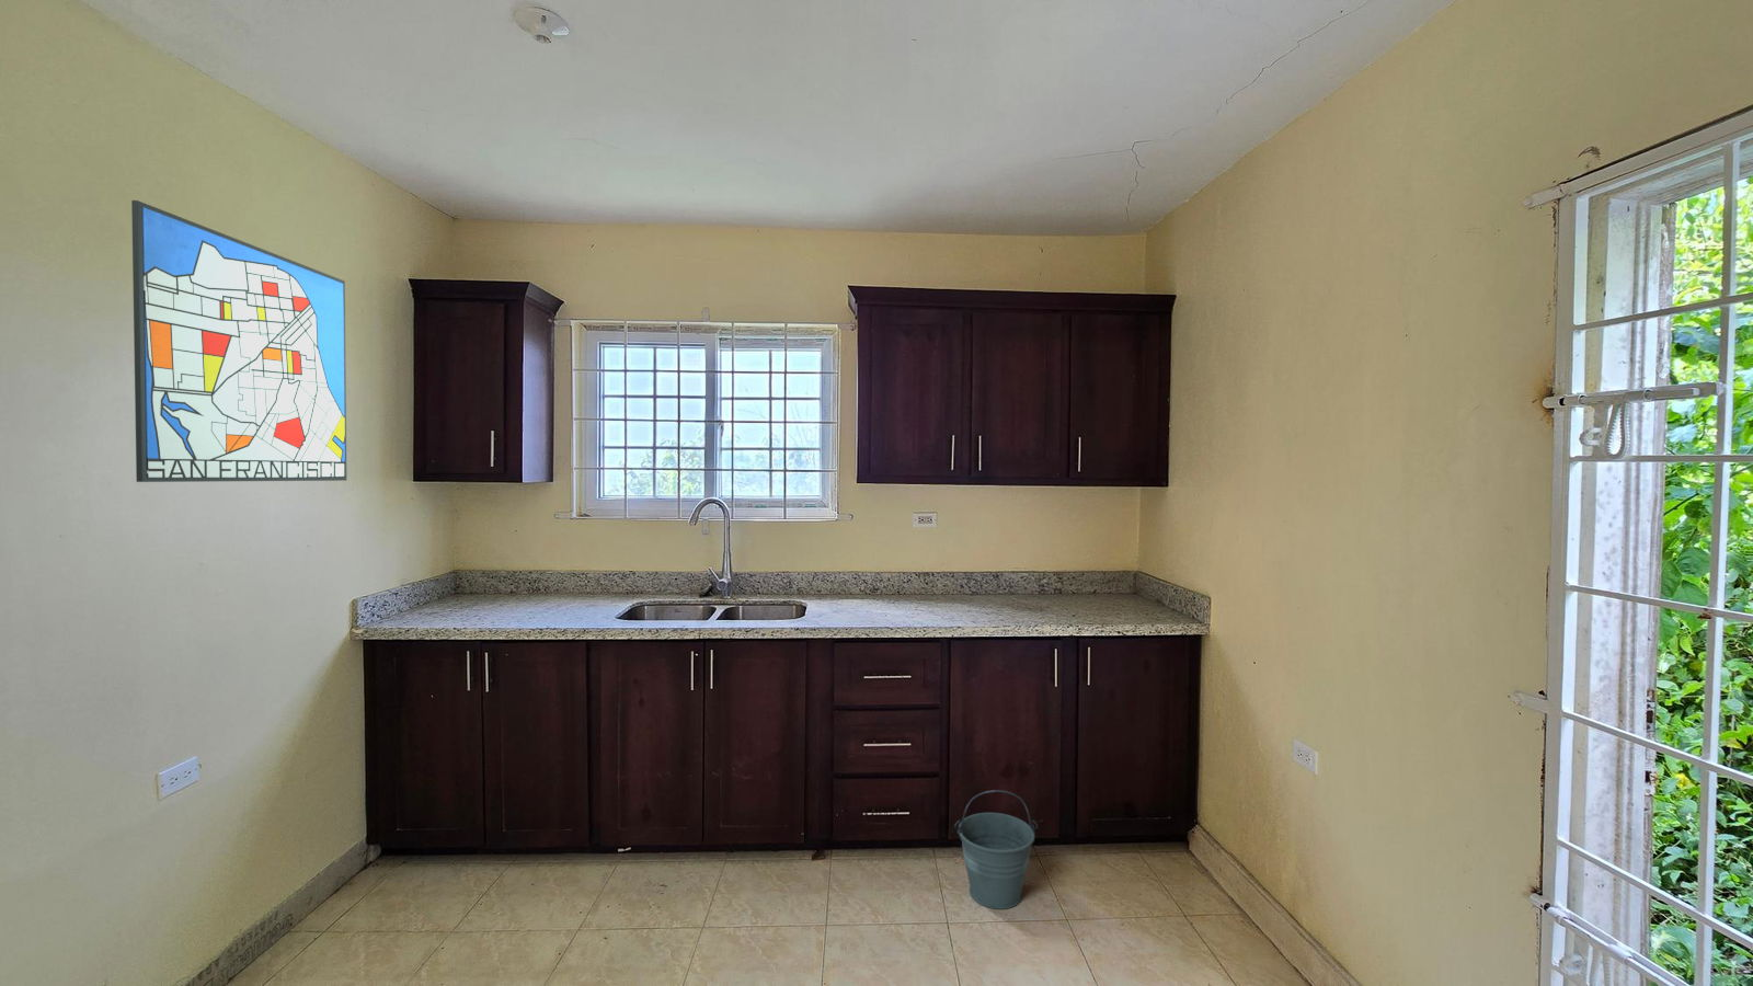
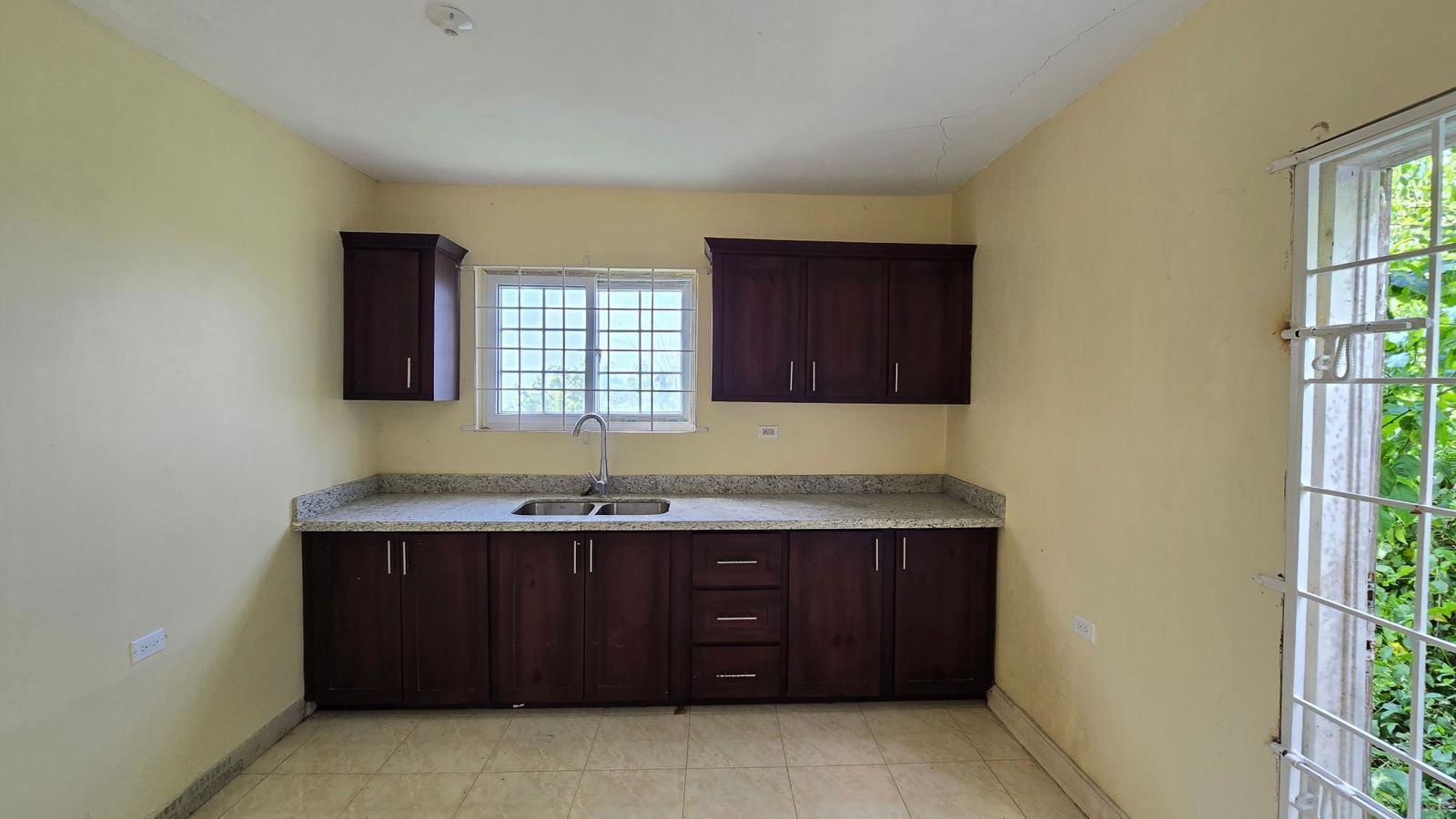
- wall art [130,200,347,483]
- bucket [954,789,1039,910]
